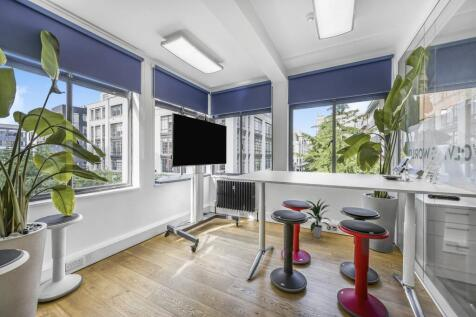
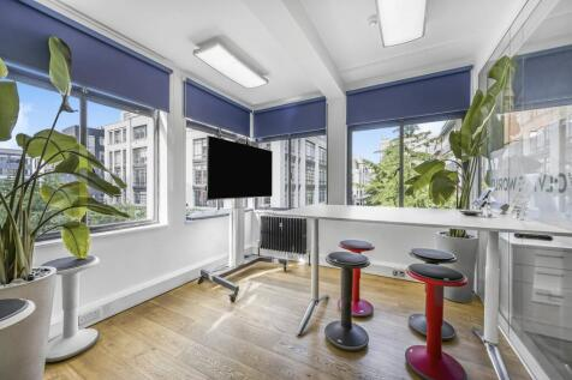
- indoor plant [305,198,333,239]
